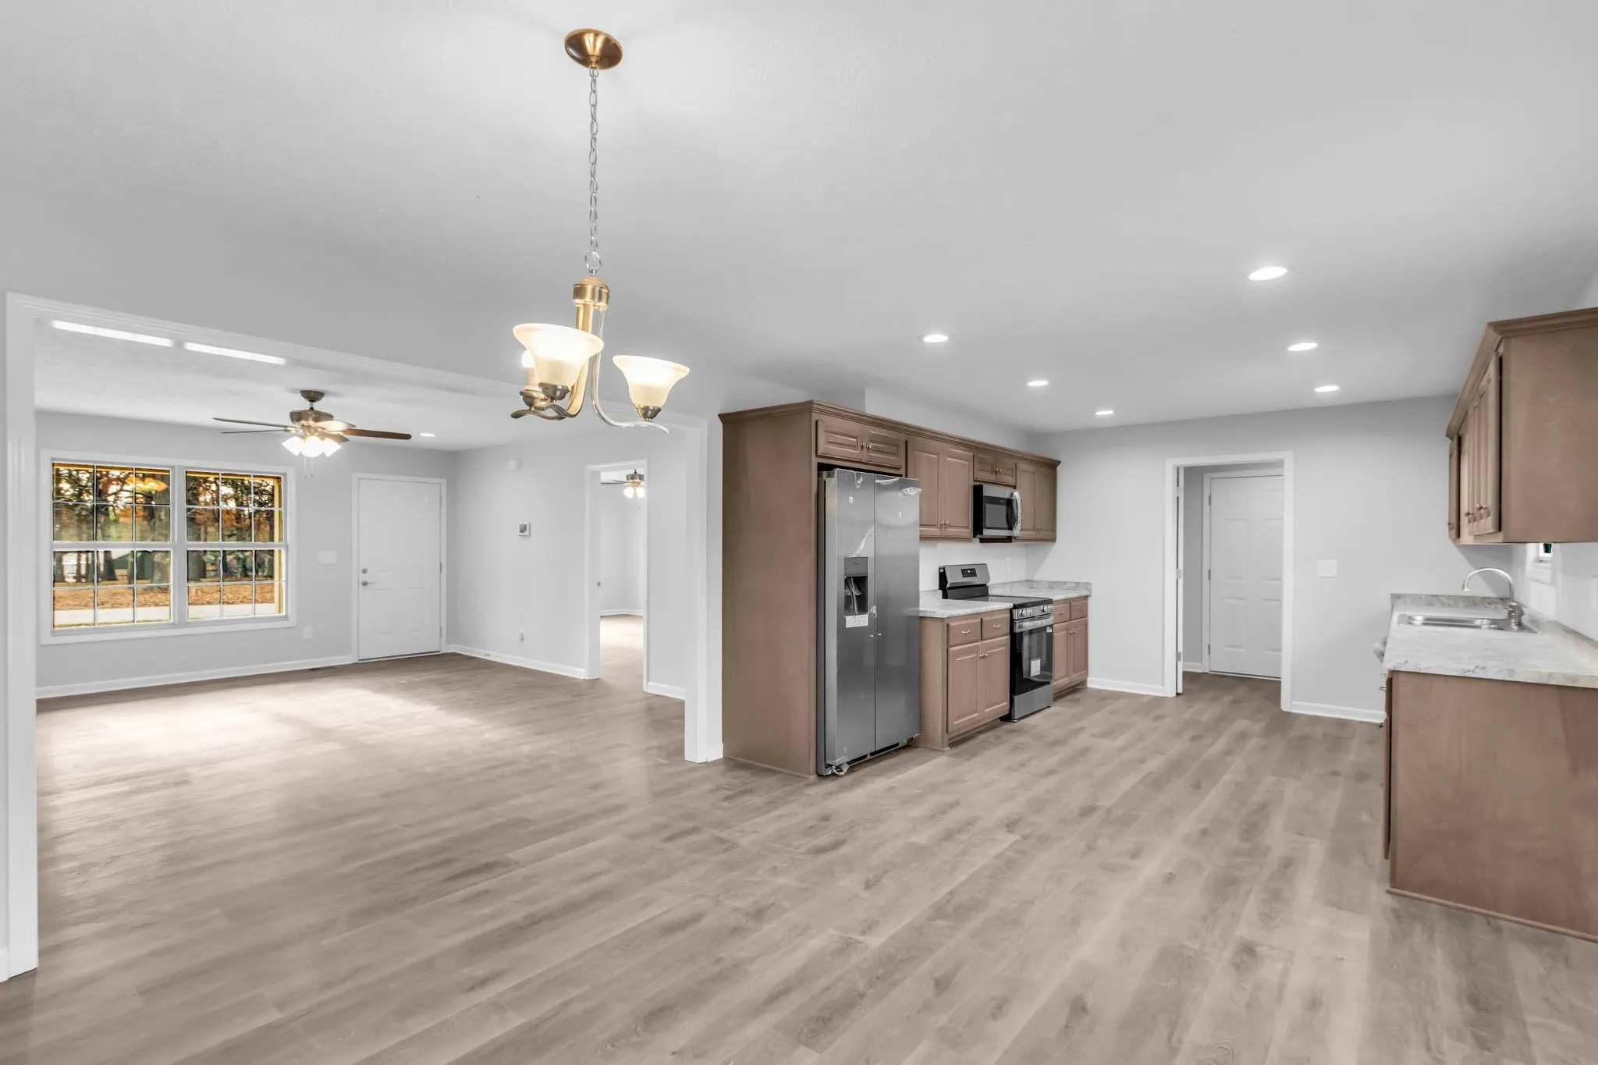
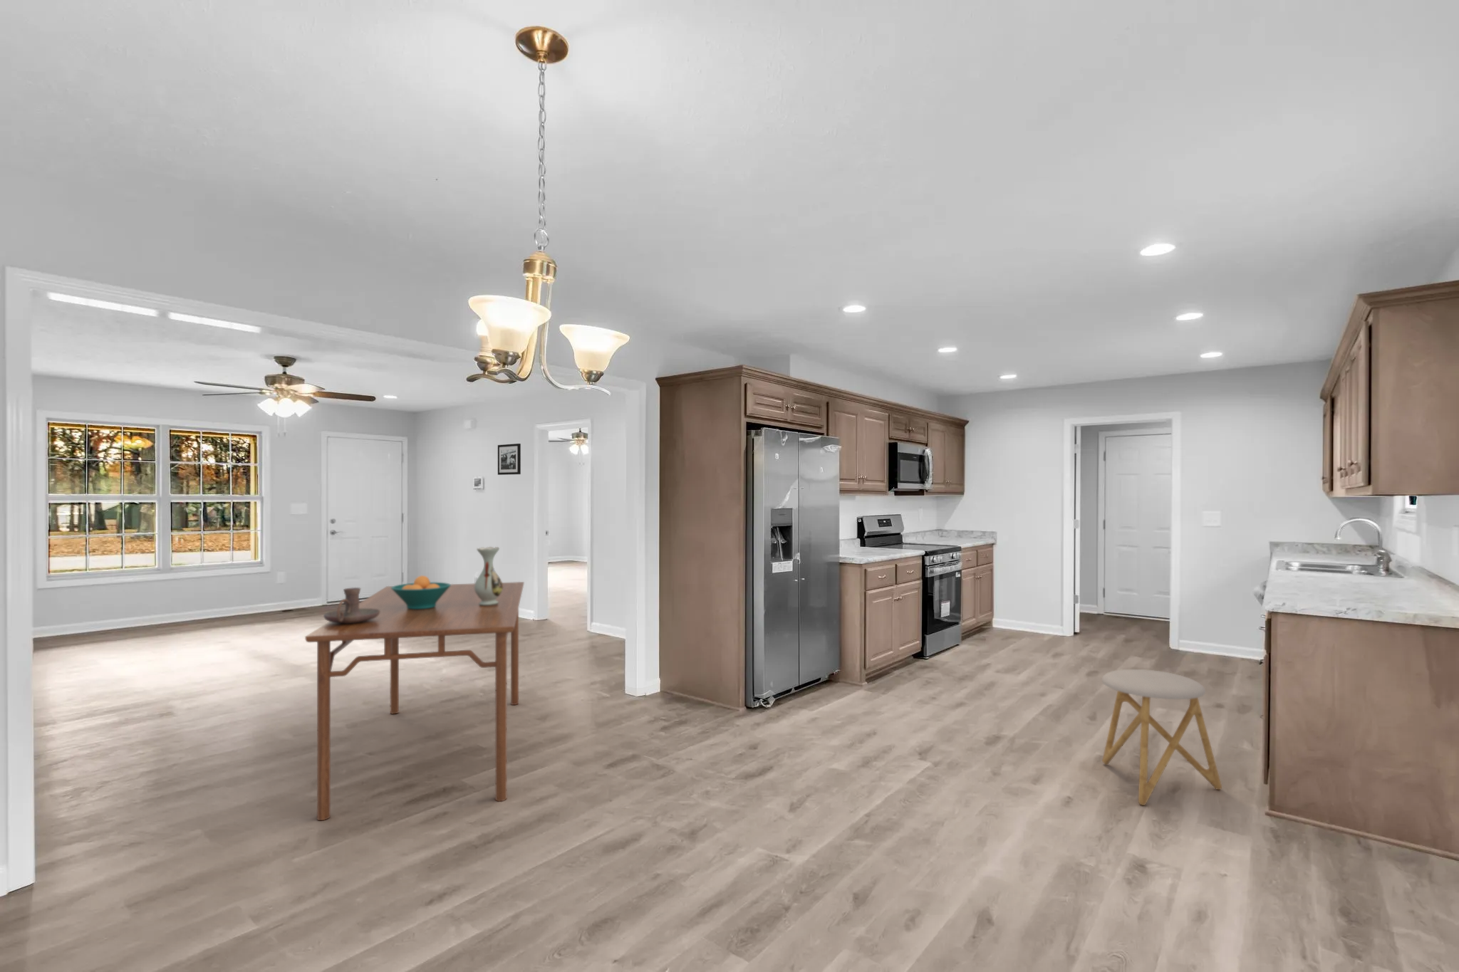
+ dining table [304,581,525,821]
+ fruit bowl [392,575,451,610]
+ stool [1101,668,1223,806]
+ vase [474,546,503,606]
+ picture frame [497,443,522,475]
+ candle holder [323,587,380,623]
